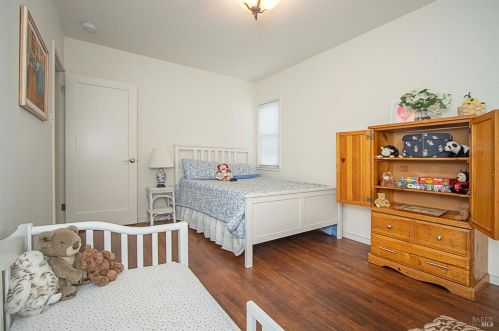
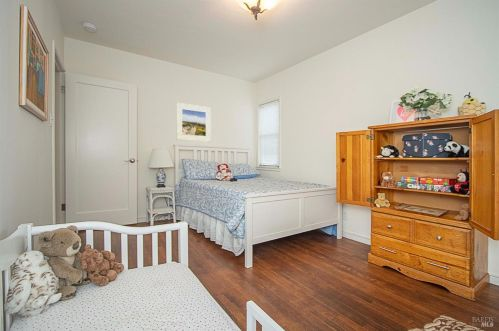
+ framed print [175,102,212,143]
